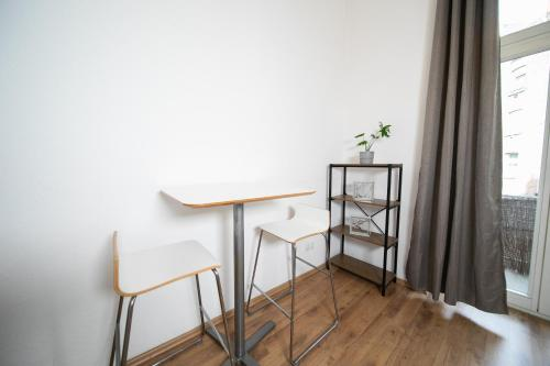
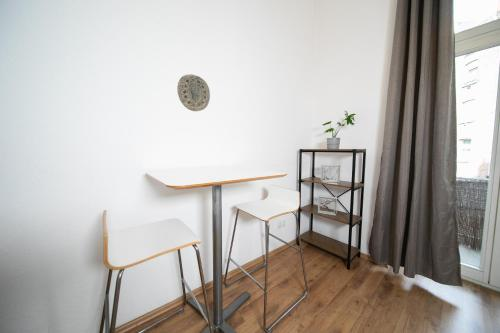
+ decorative plate [176,73,211,112]
